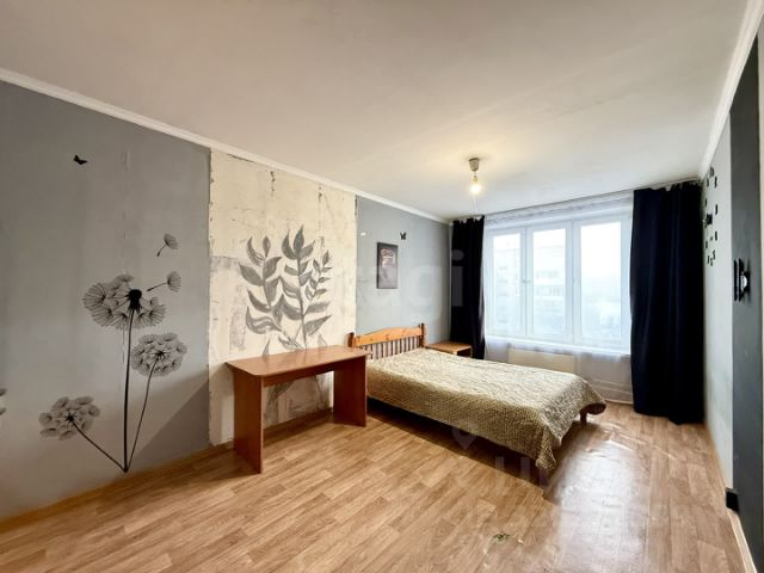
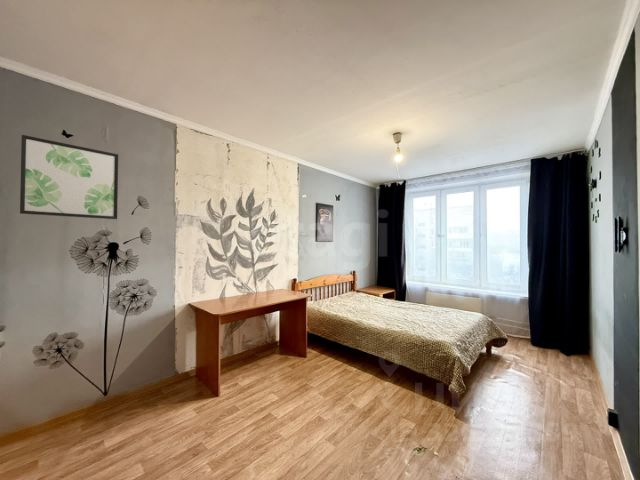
+ wall art [19,134,119,220]
